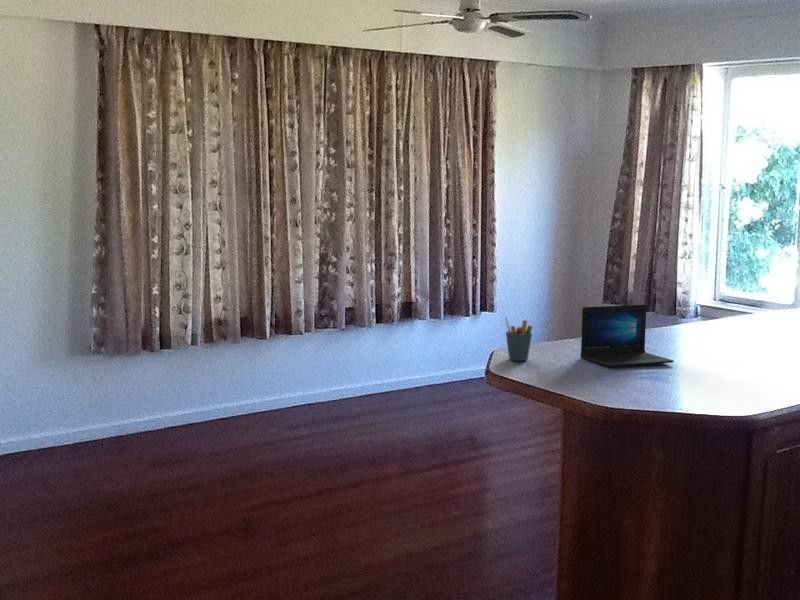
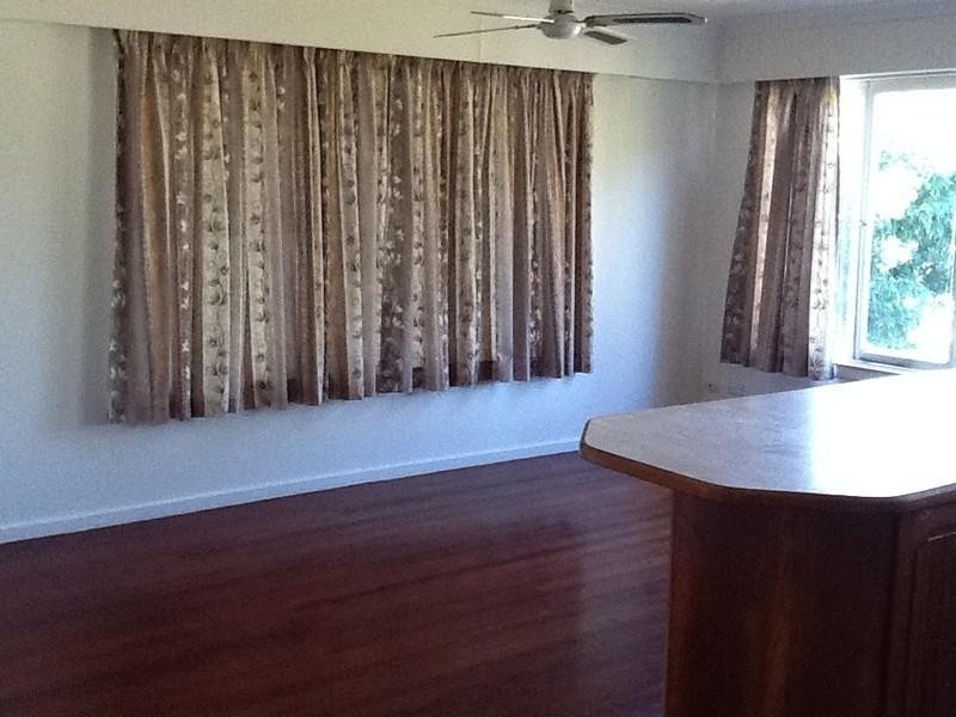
- laptop [579,304,675,368]
- pen holder [504,316,533,362]
